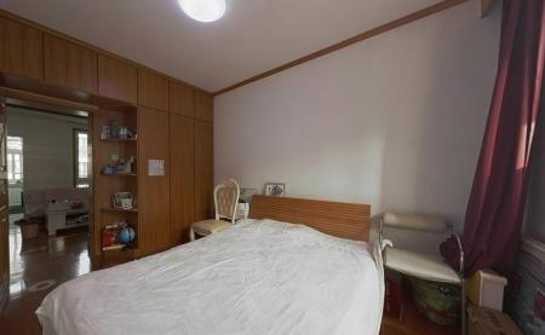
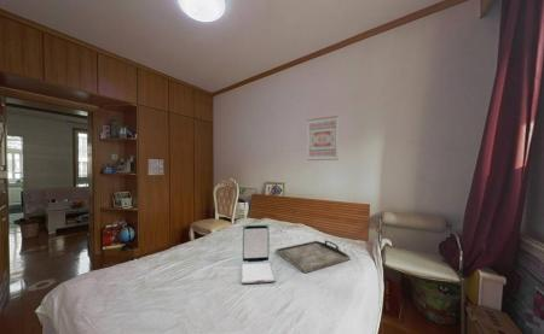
+ serving tray [274,240,351,274]
+ laptop [241,223,276,285]
+ wall art [306,115,340,162]
